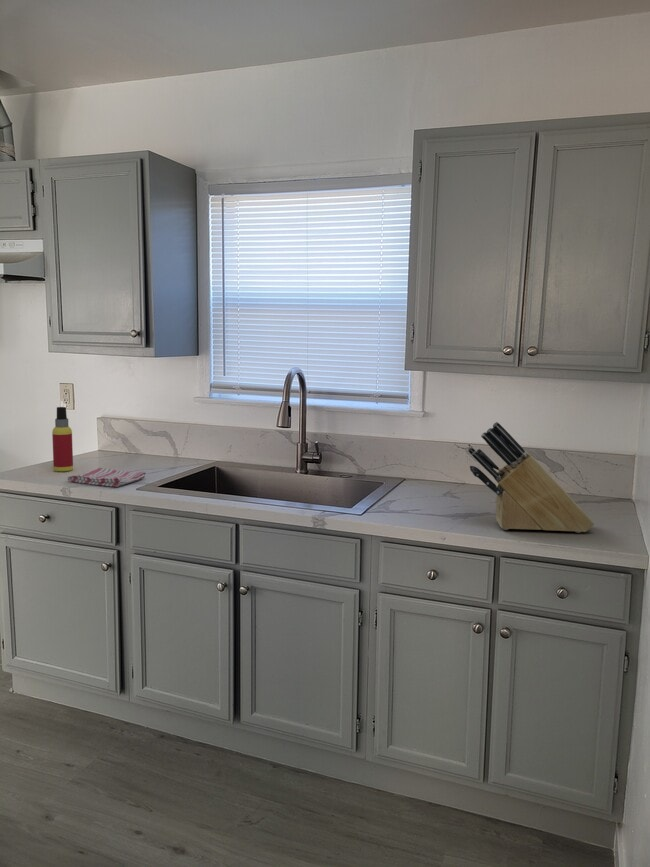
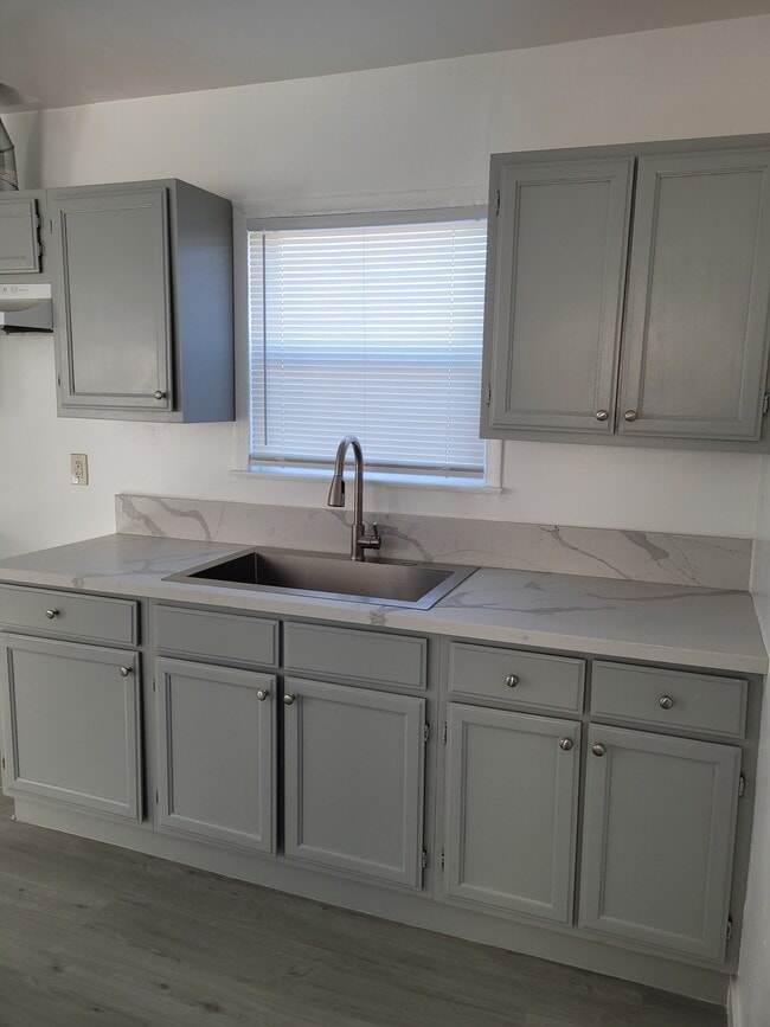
- dish towel [66,467,147,488]
- knife block [467,421,595,534]
- spray bottle [51,406,74,473]
